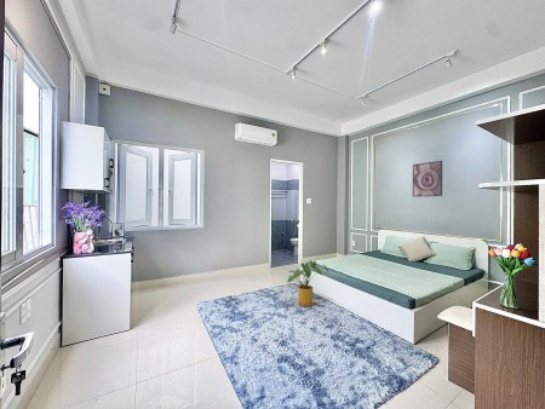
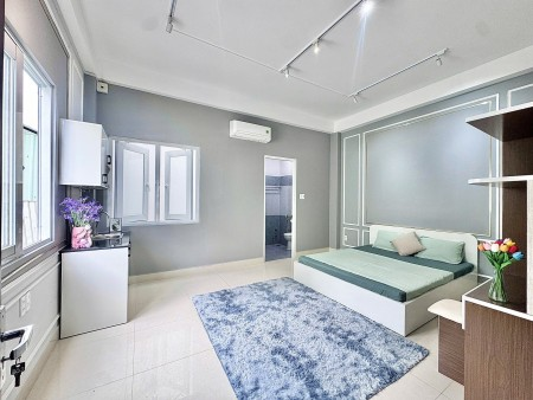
- house plant [286,260,331,307]
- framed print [412,160,443,198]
